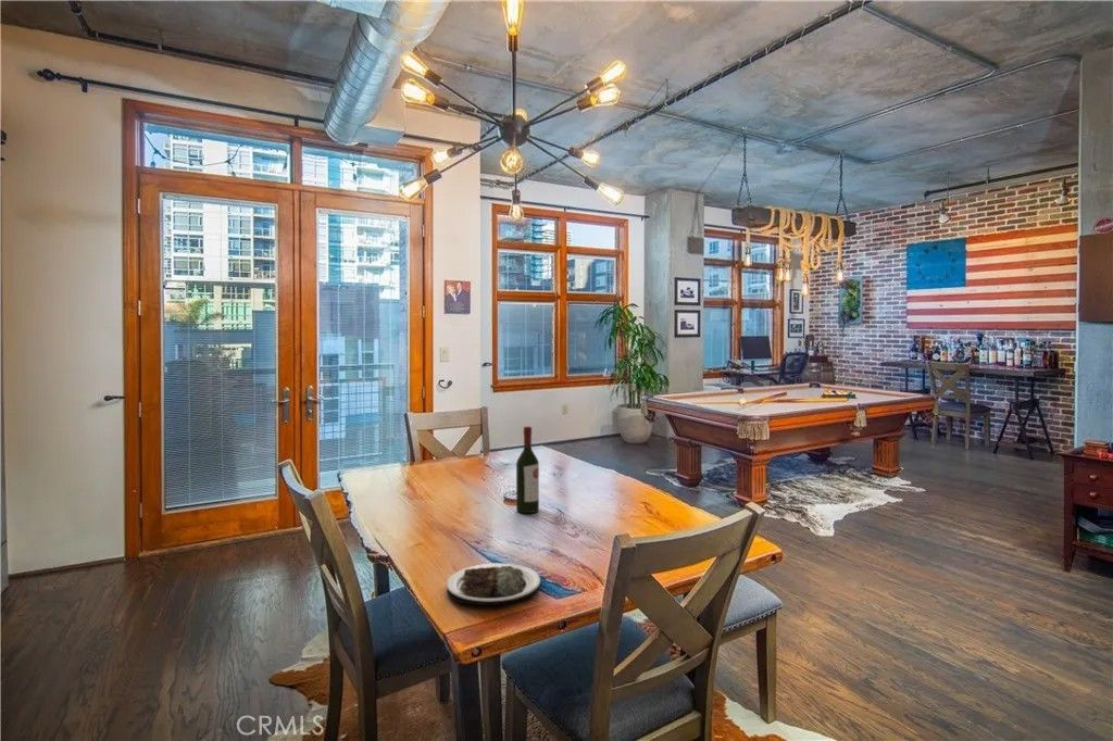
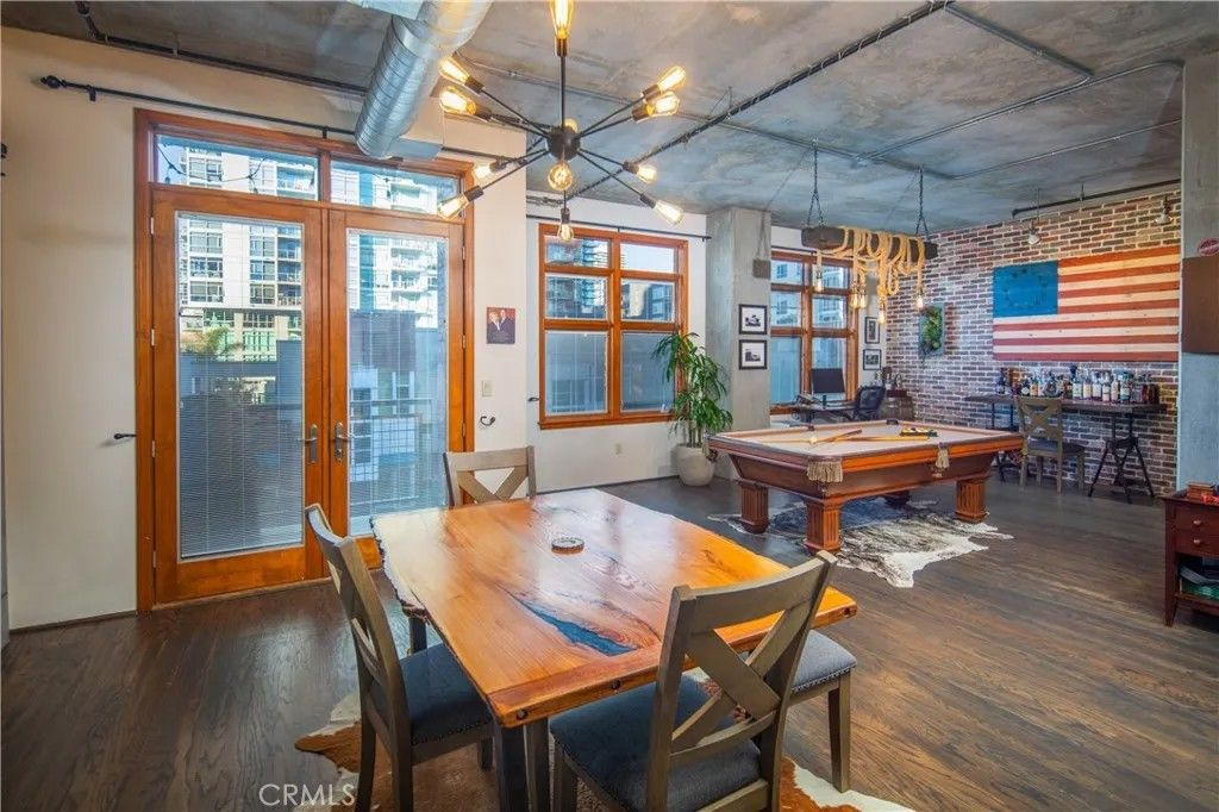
- wine bottle [515,426,540,514]
- plate [446,562,541,606]
